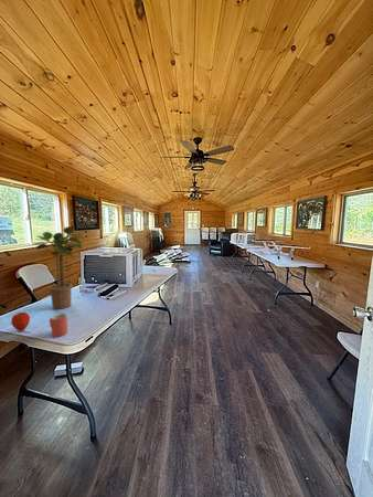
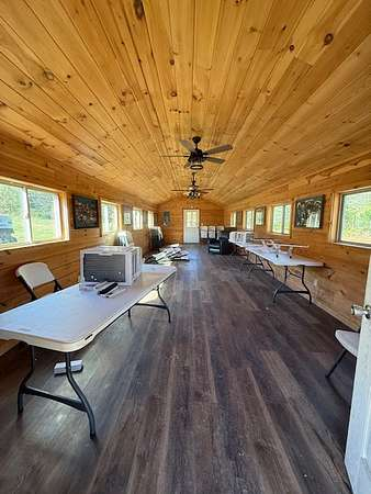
- potted plant [31,225,84,310]
- apple [10,311,31,332]
- mug [49,313,68,338]
